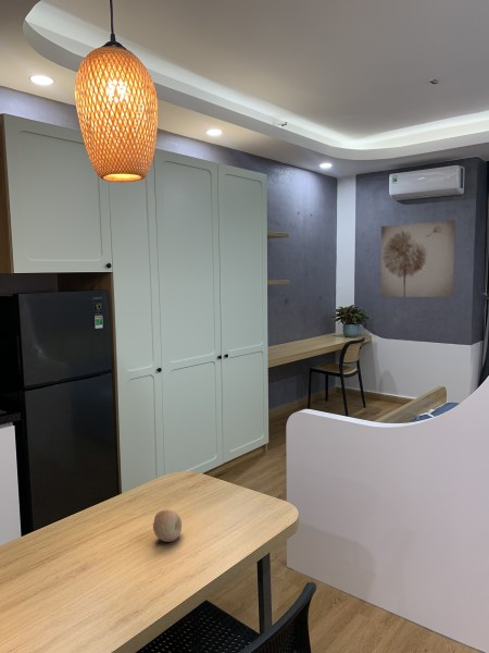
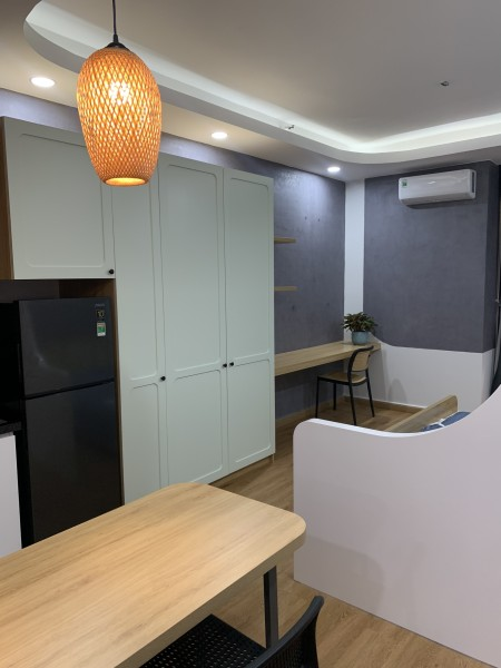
- fruit [152,508,183,543]
- wall art [379,219,456,298]
